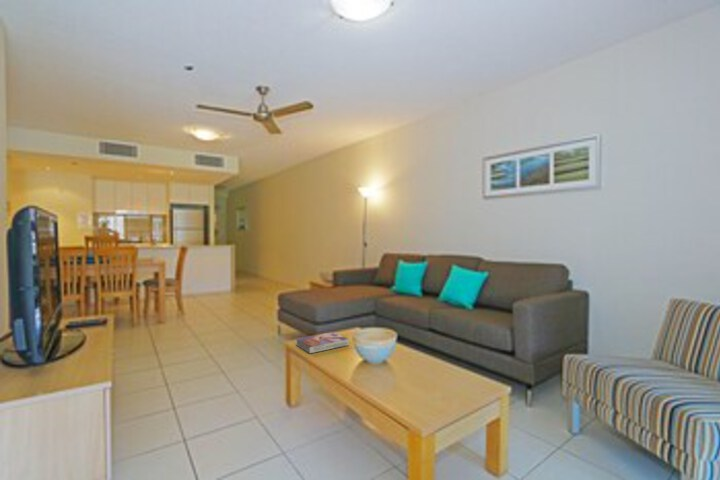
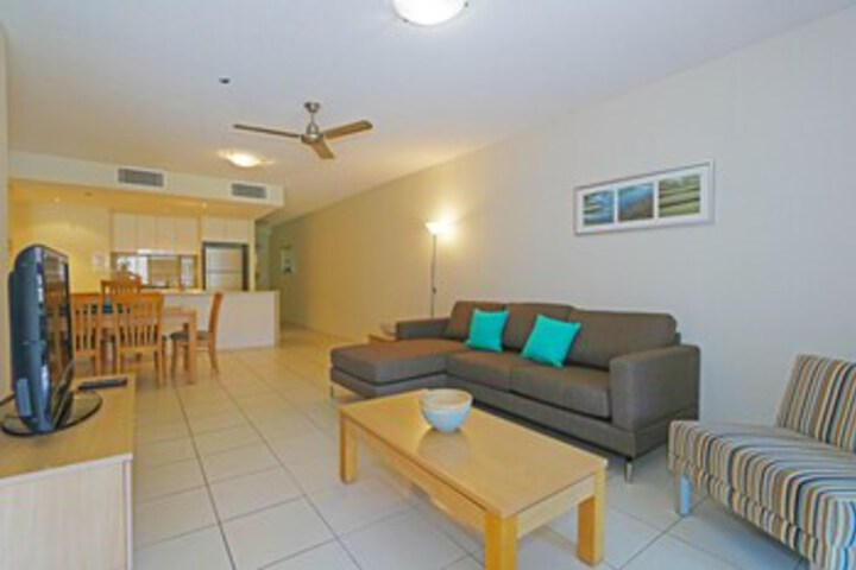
- textbook [295,331,350,355]
